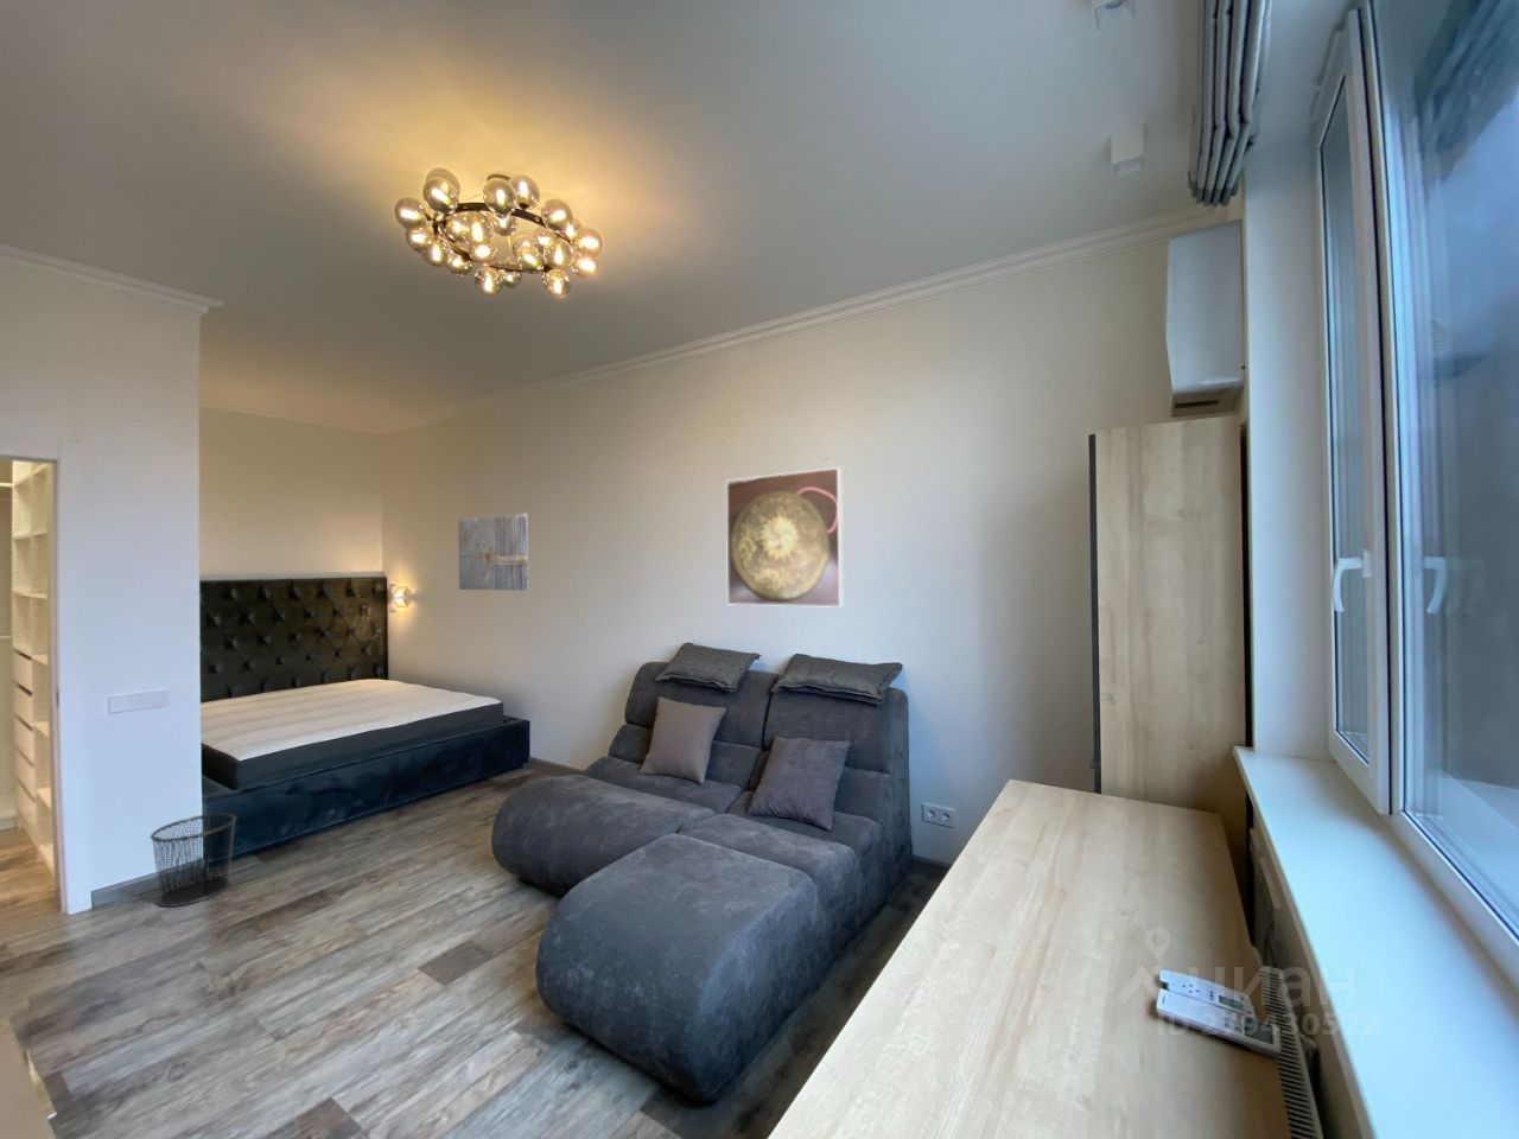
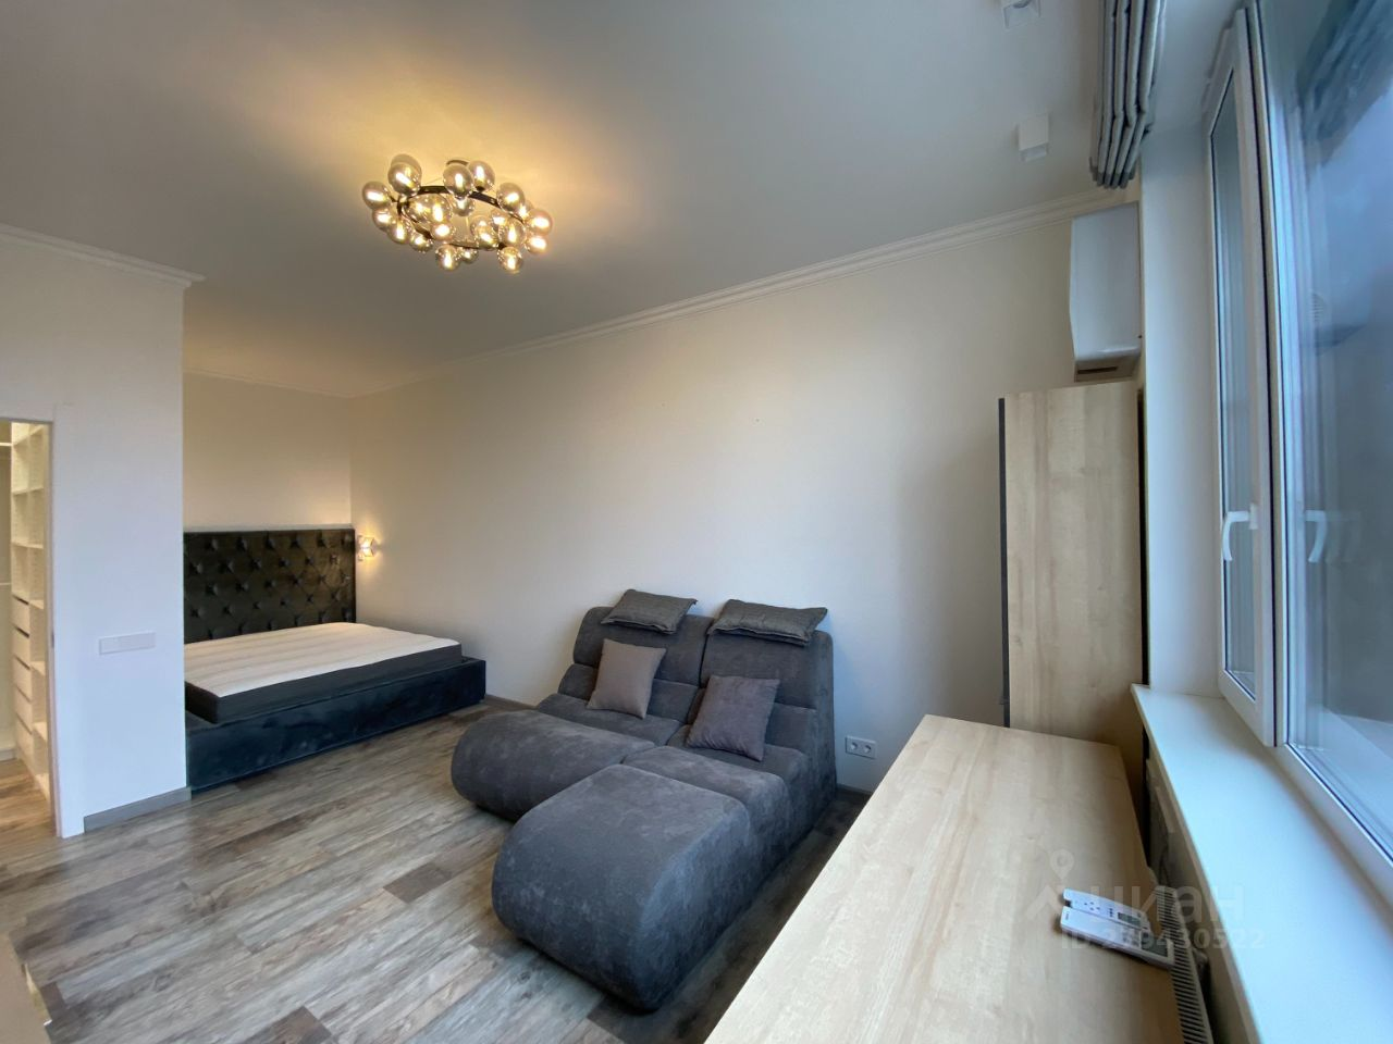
- waste bin [150,812,237,908]
- wall art [457,511,530,592]
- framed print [725,467,843,609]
